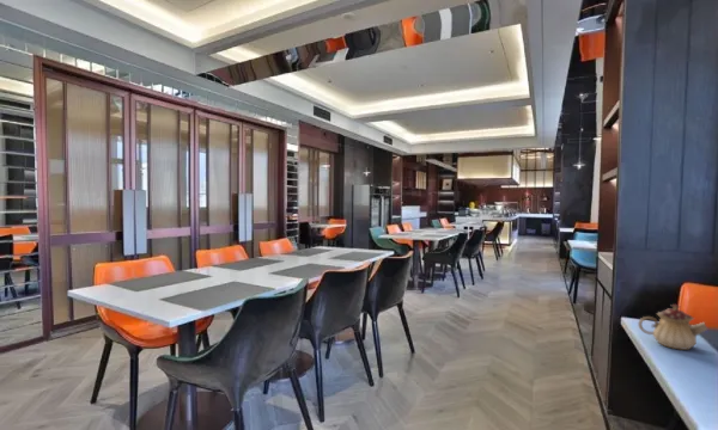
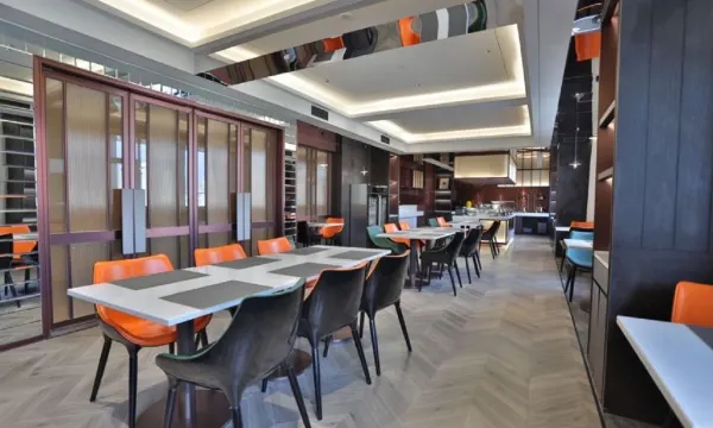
- teapot [637,303,708,351]
